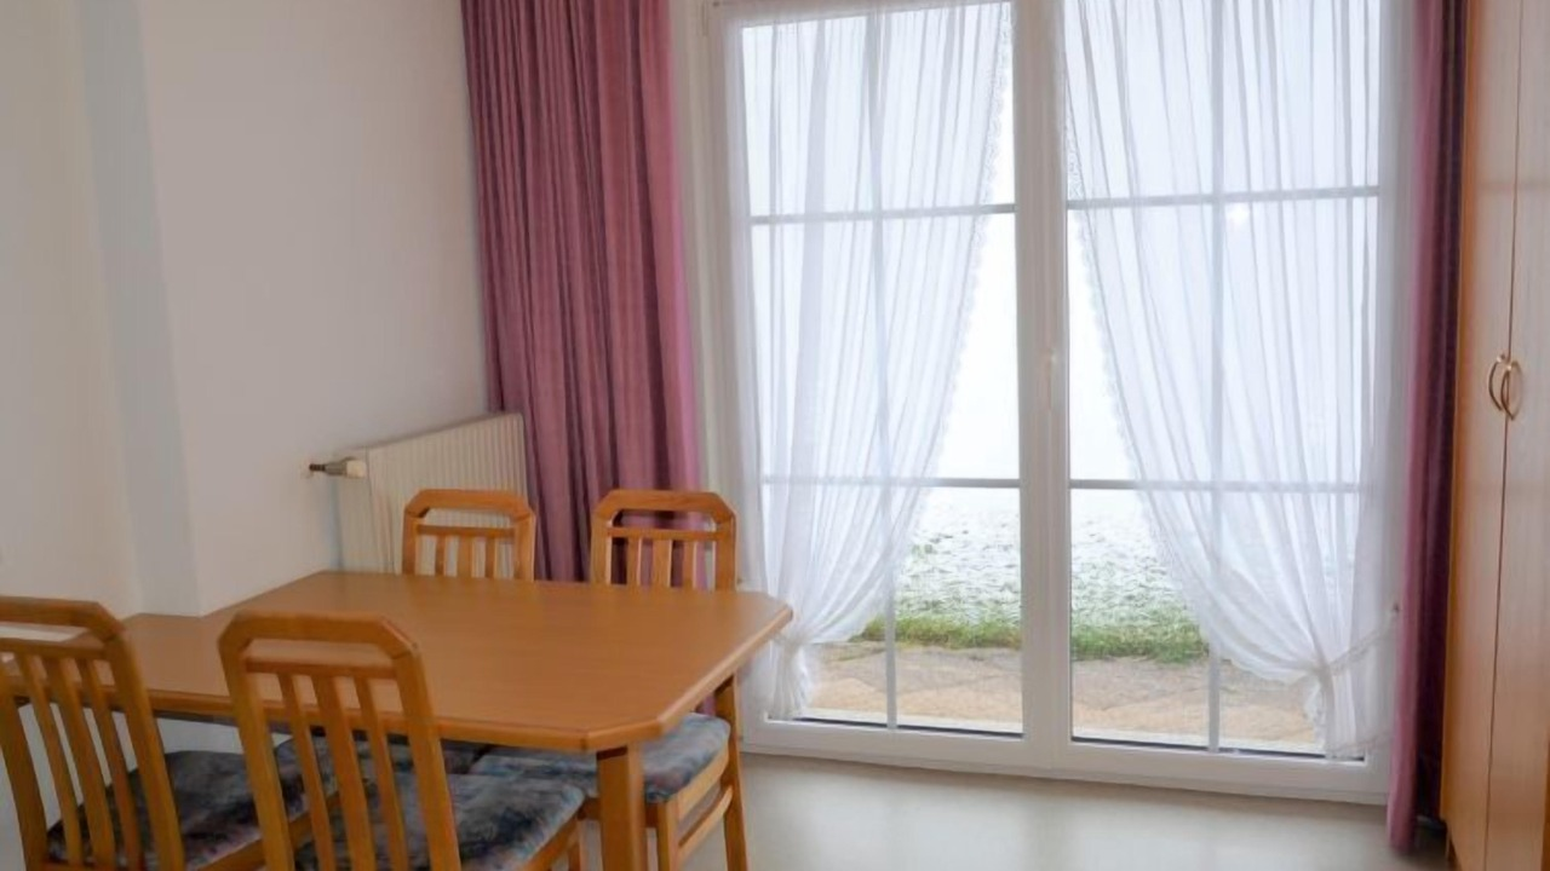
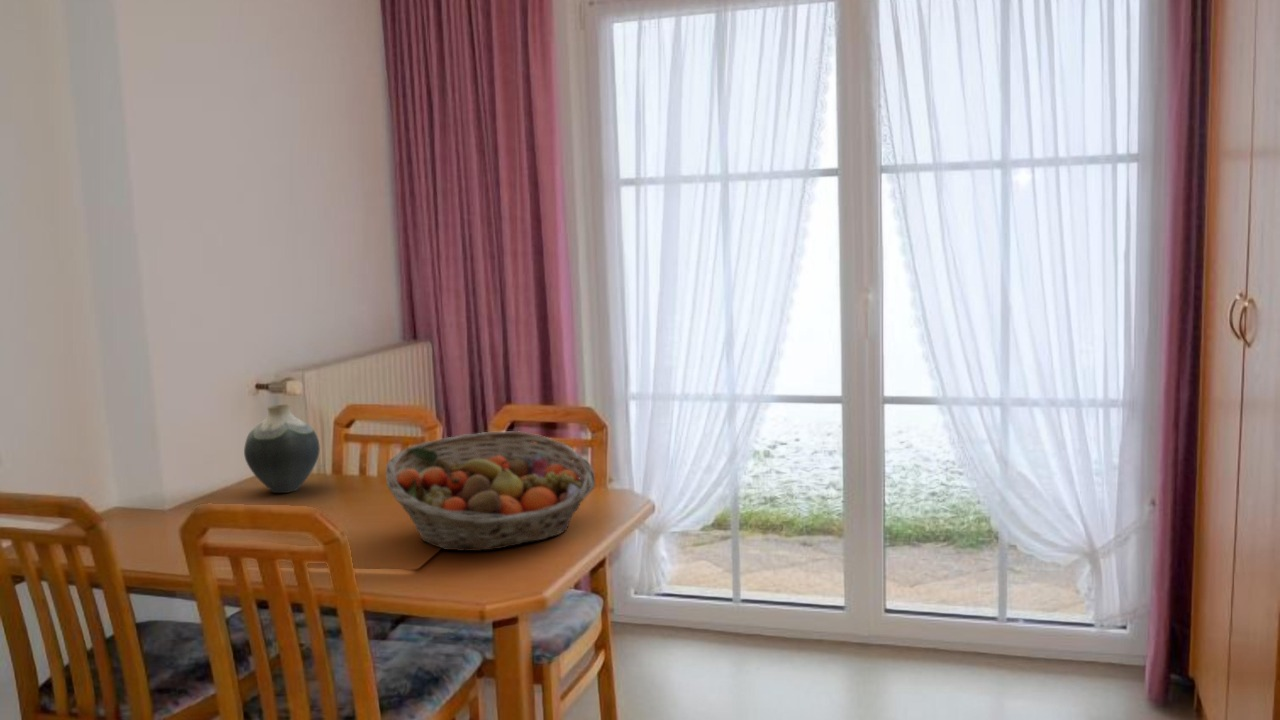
+ fruit basket [385,430,596,552]
+ vase [243,403,321,494]
